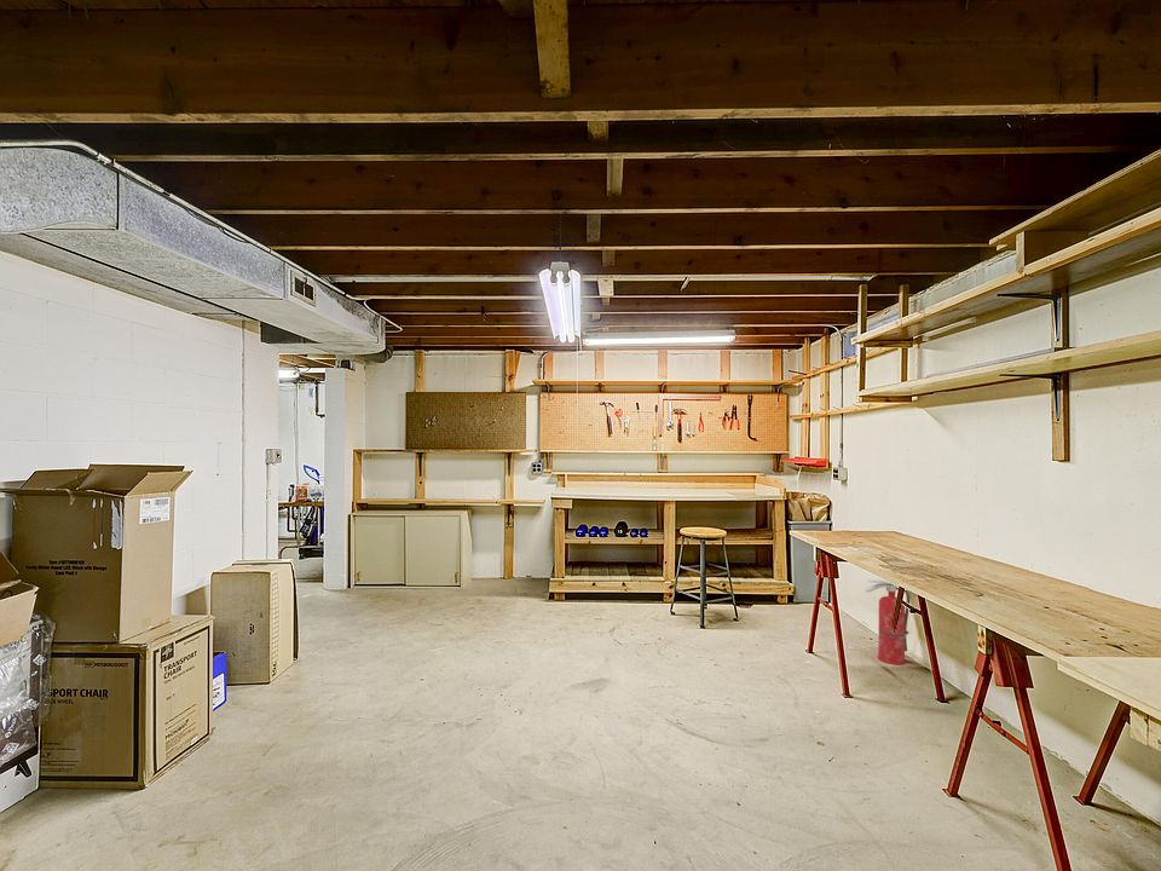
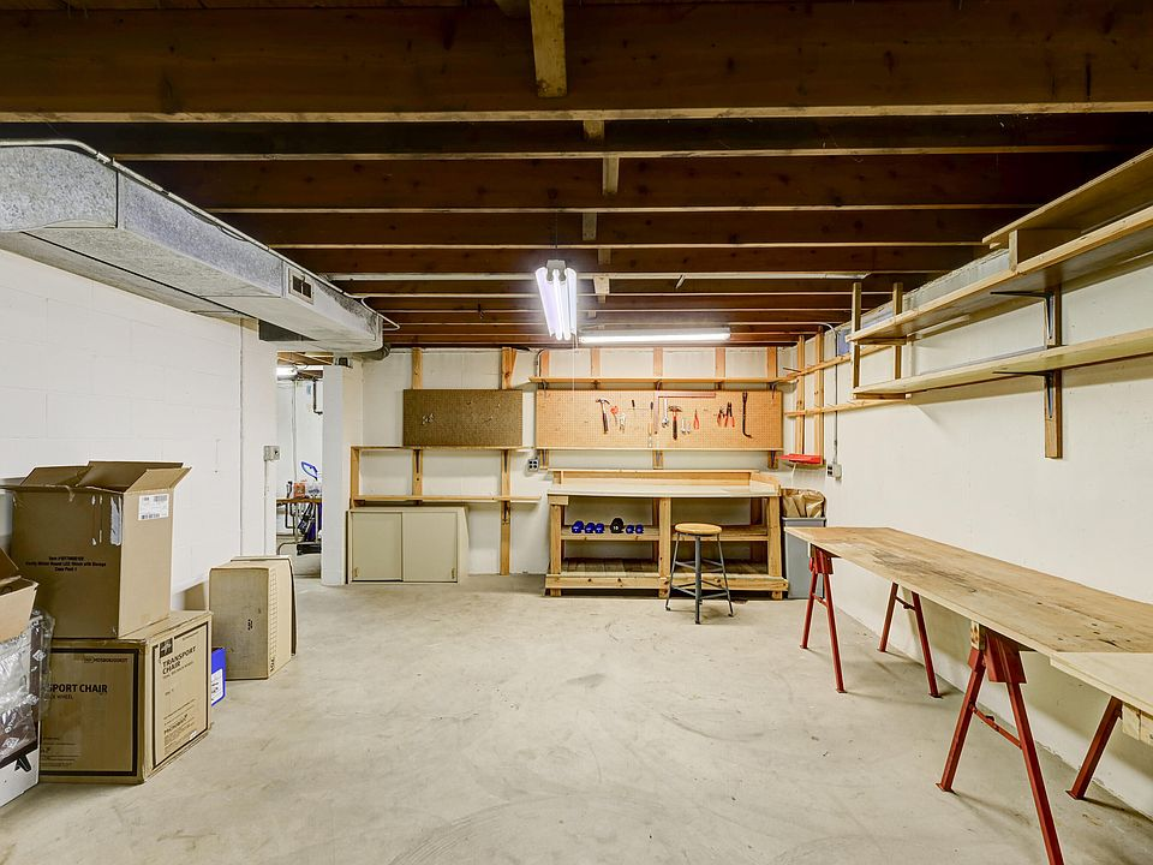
- fire extinguisher [863,578,911,667]
